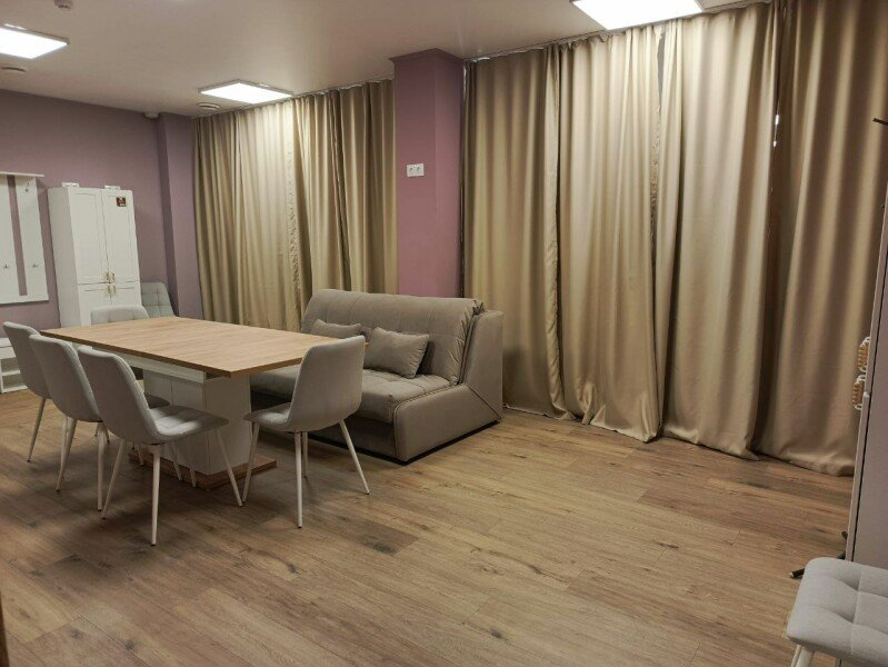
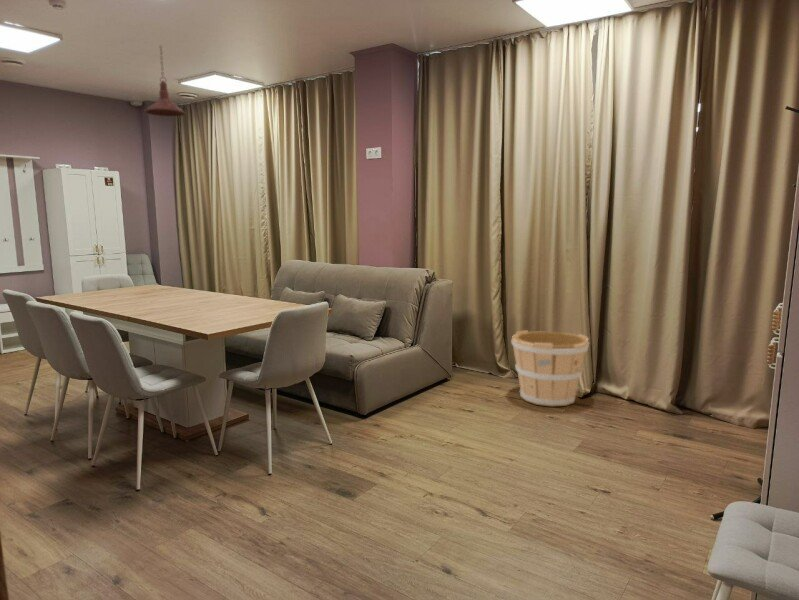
+ pendant light [144,44,187,117]
+ wooden bucket [510,329,590,408]
